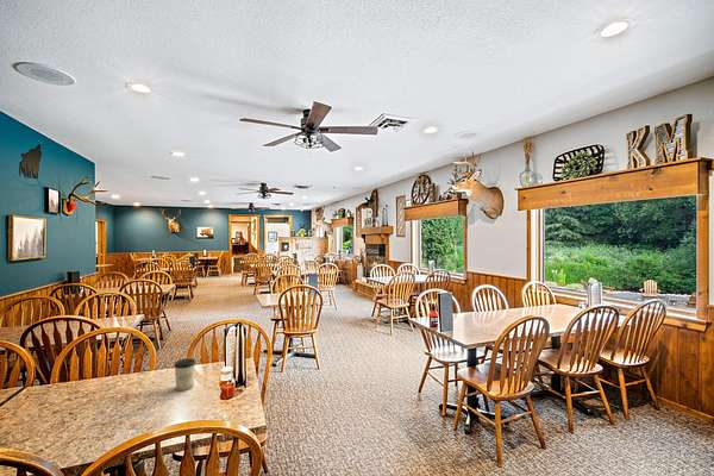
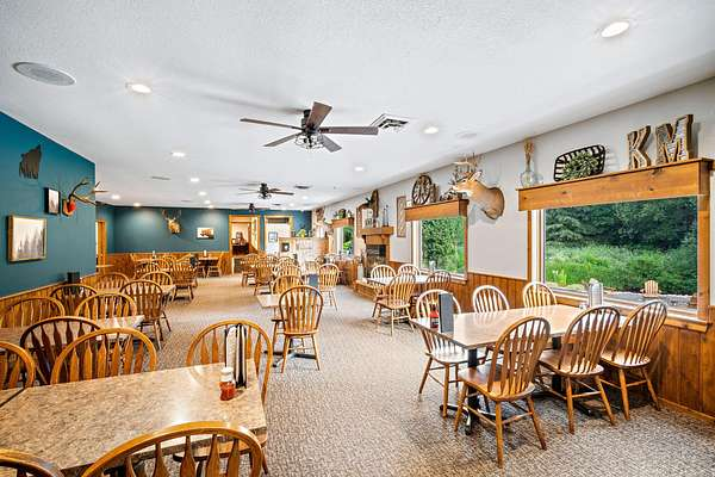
- cup [174,357,196,392]
